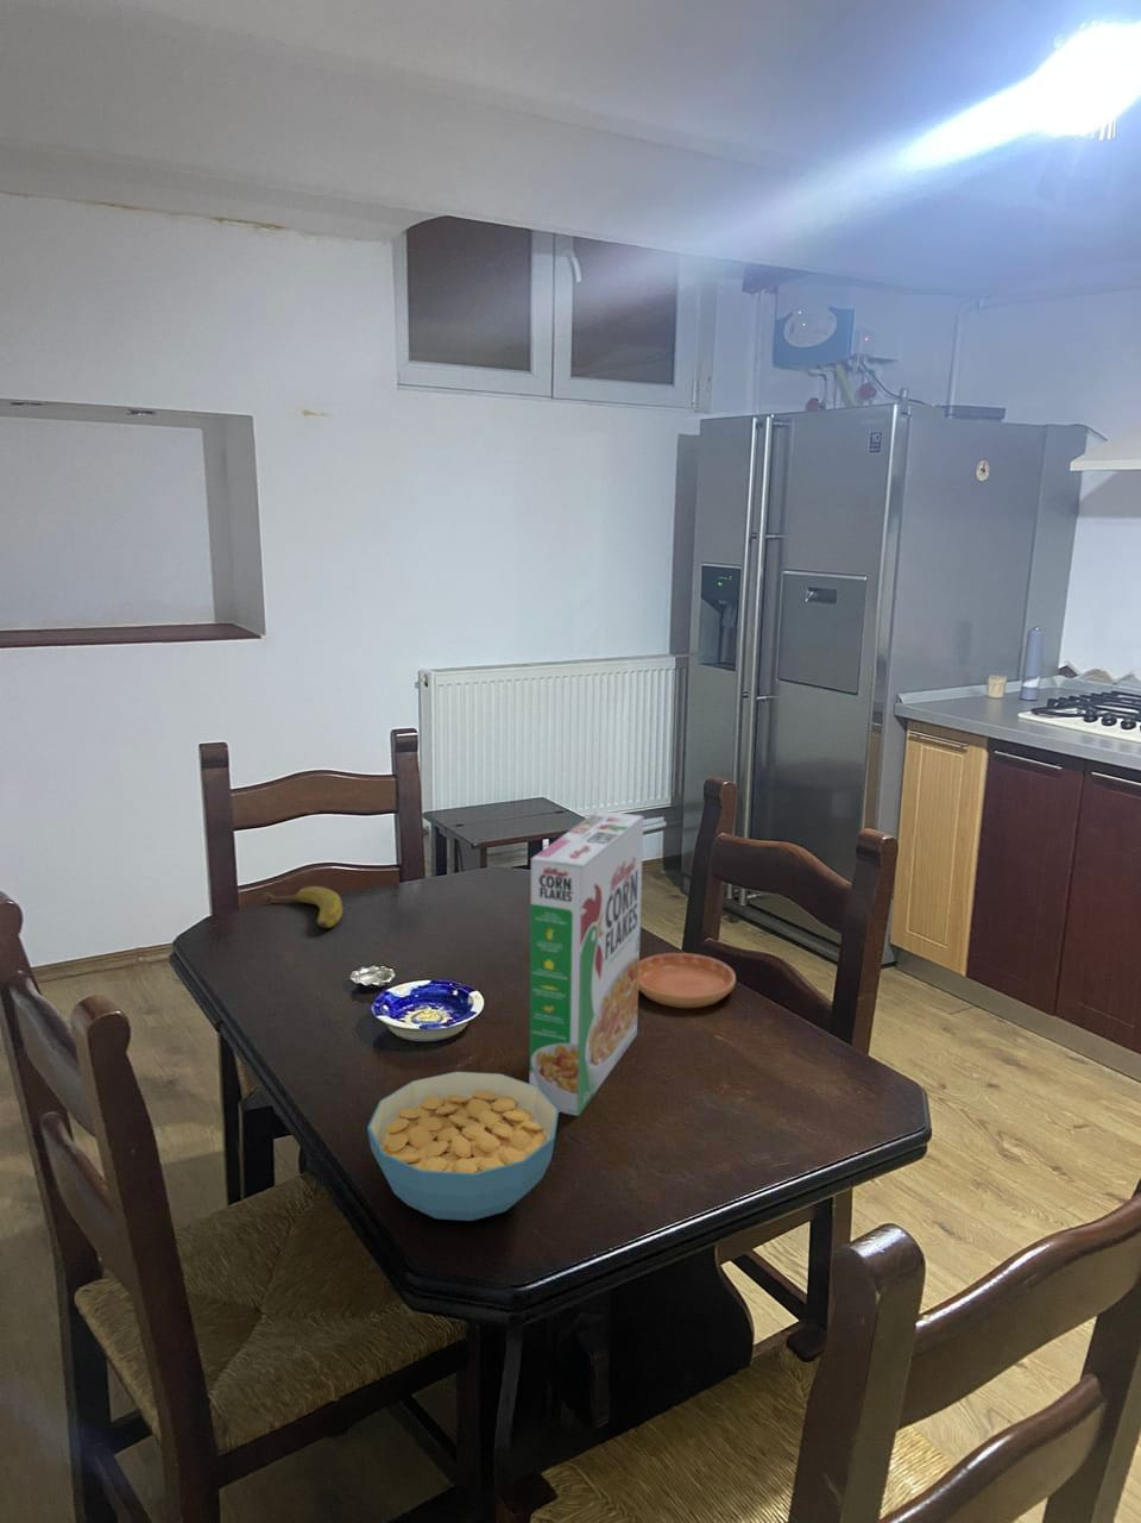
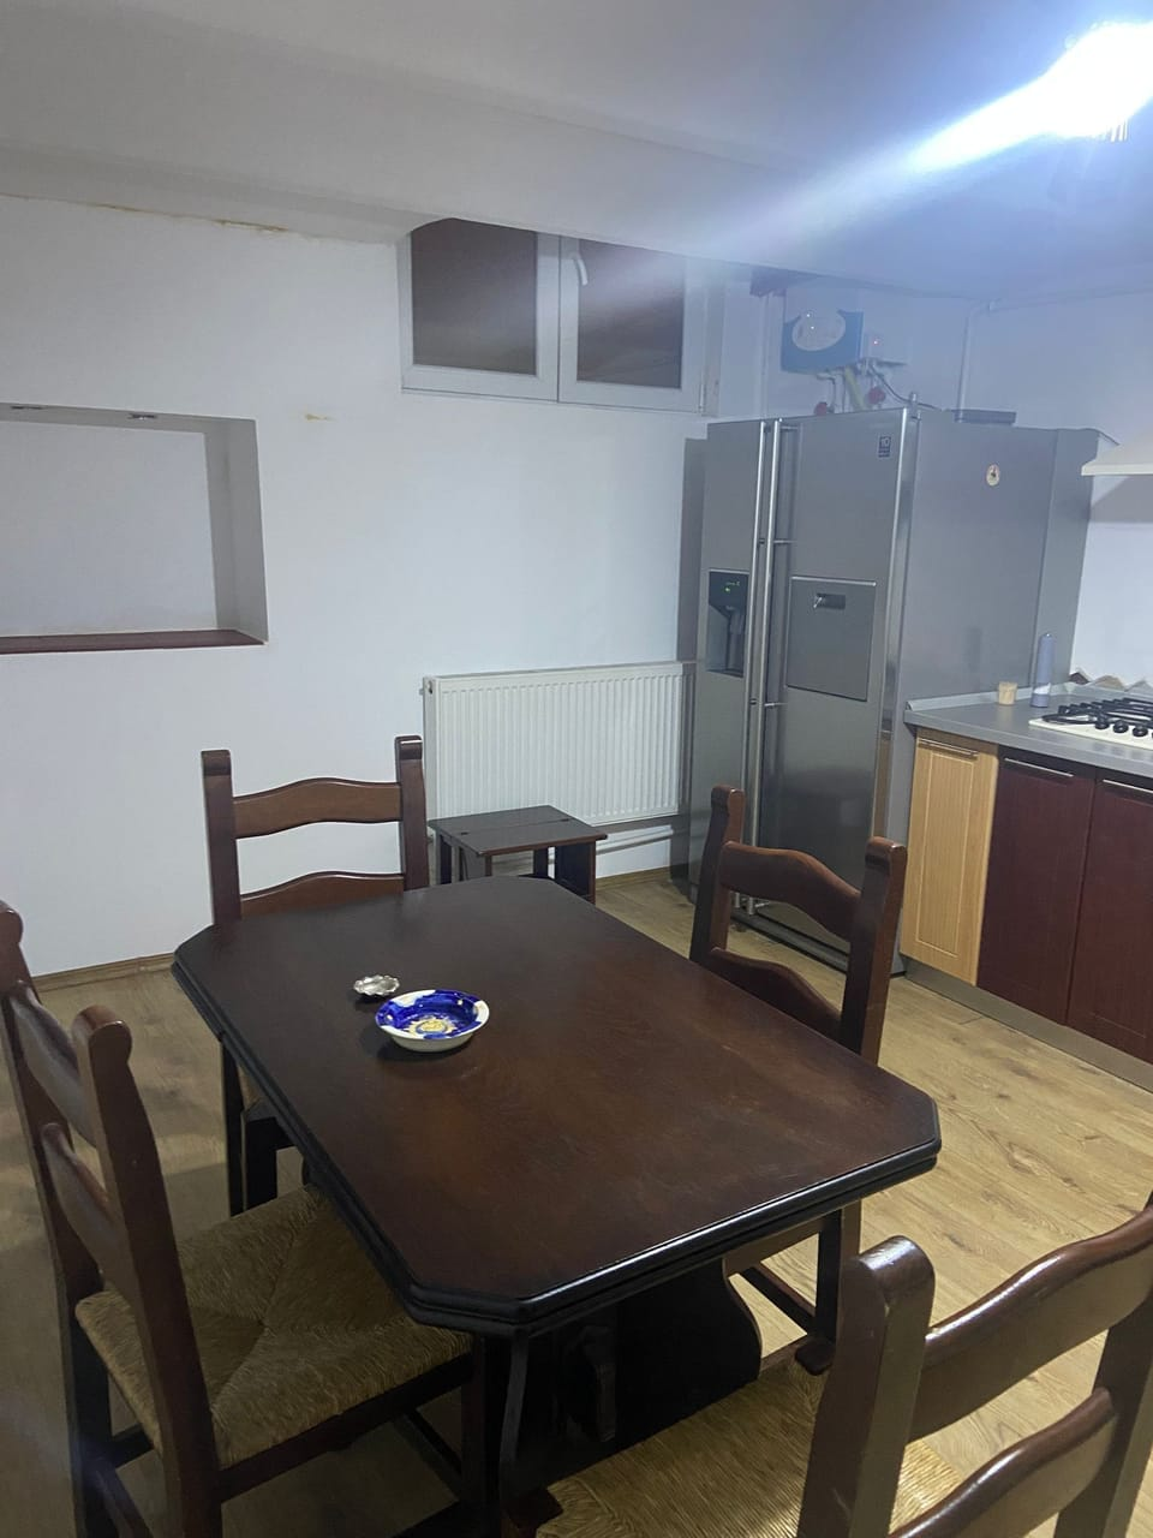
- fruit [260,885,344,929]
- cereal bowl [366,1070,560,1222]
- cereal box [529,809,644,1118]
- saucer [639,952,737,1009]
